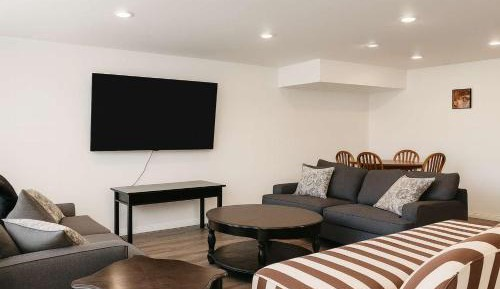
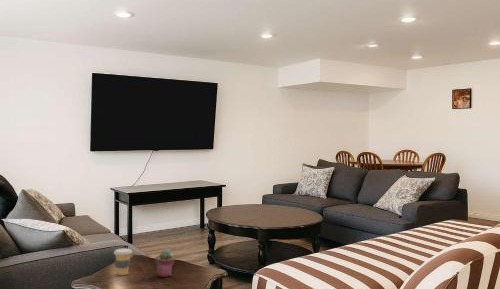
+ potted succulent [154,249,176,278]
+ coffee cup [113,247,133,276]
